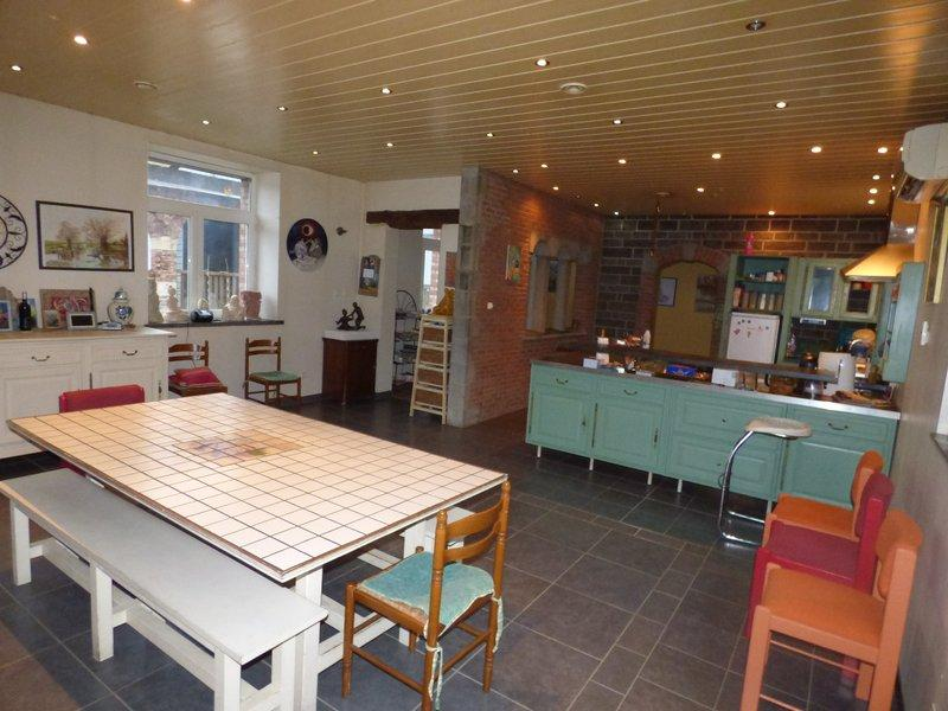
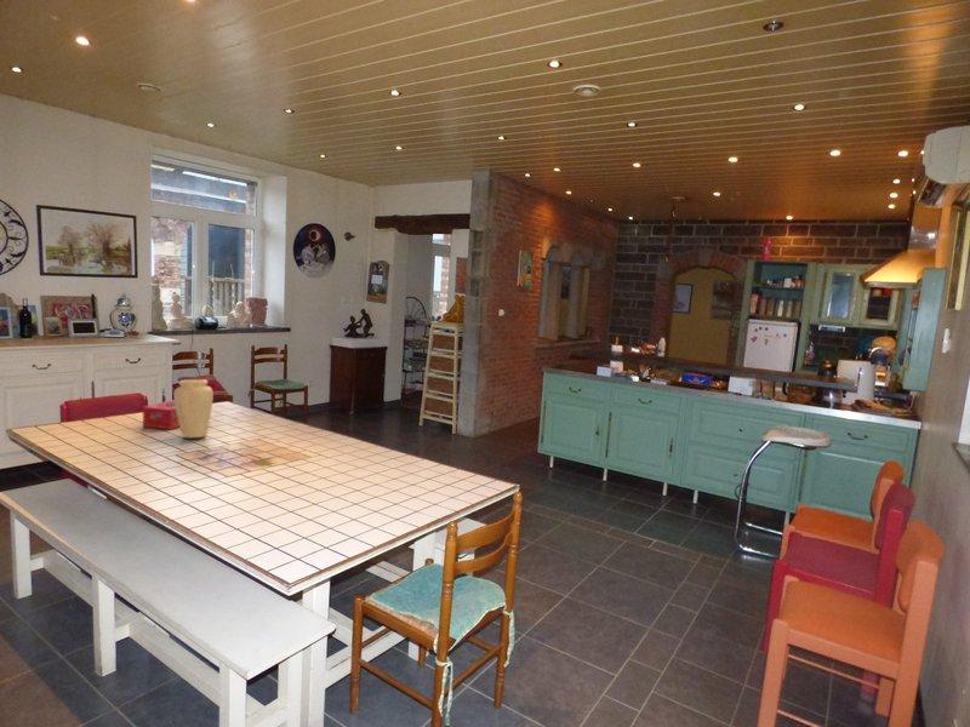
+ tissue box [142,399,179,430]
+ vase [172,378,215,439]
